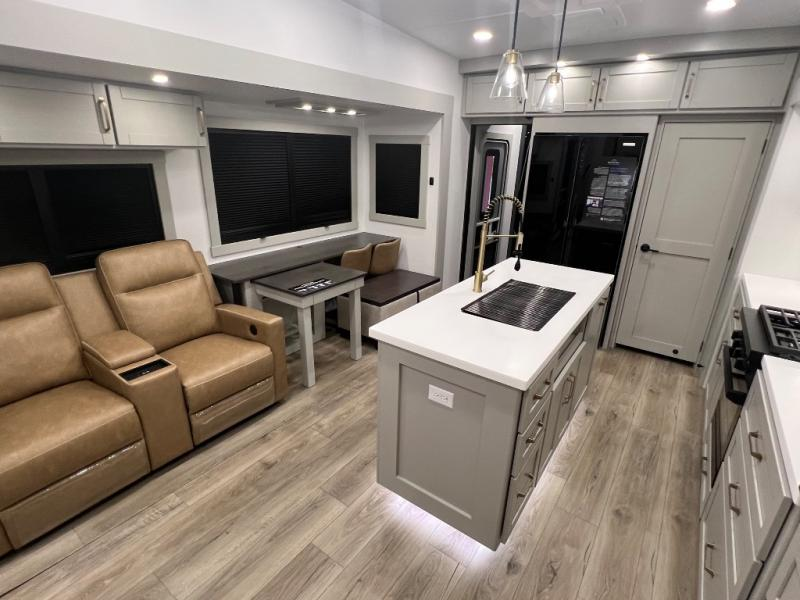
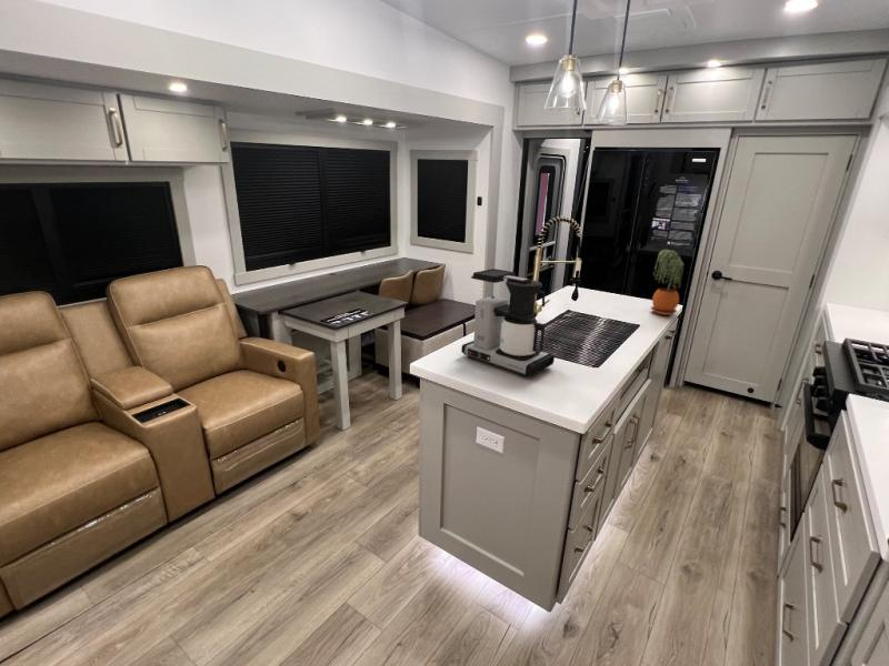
+ potted plant [649,249,686,316]
+ coffee maker [460,268,556,377]
